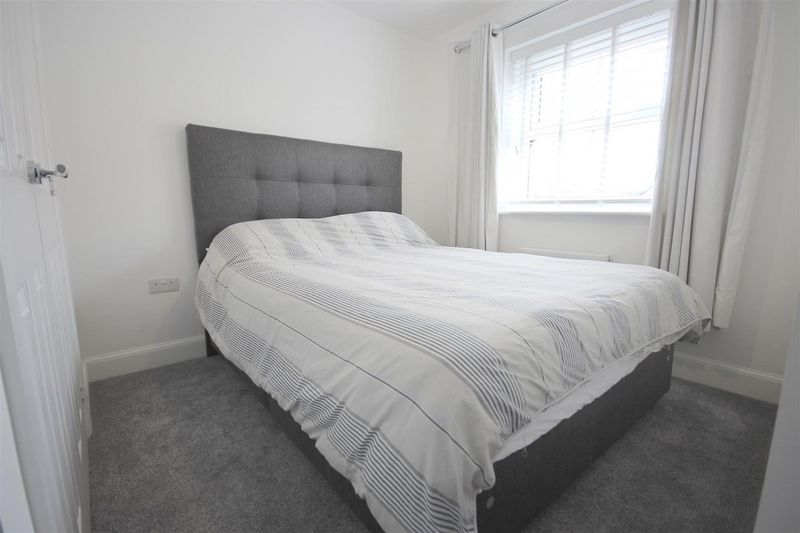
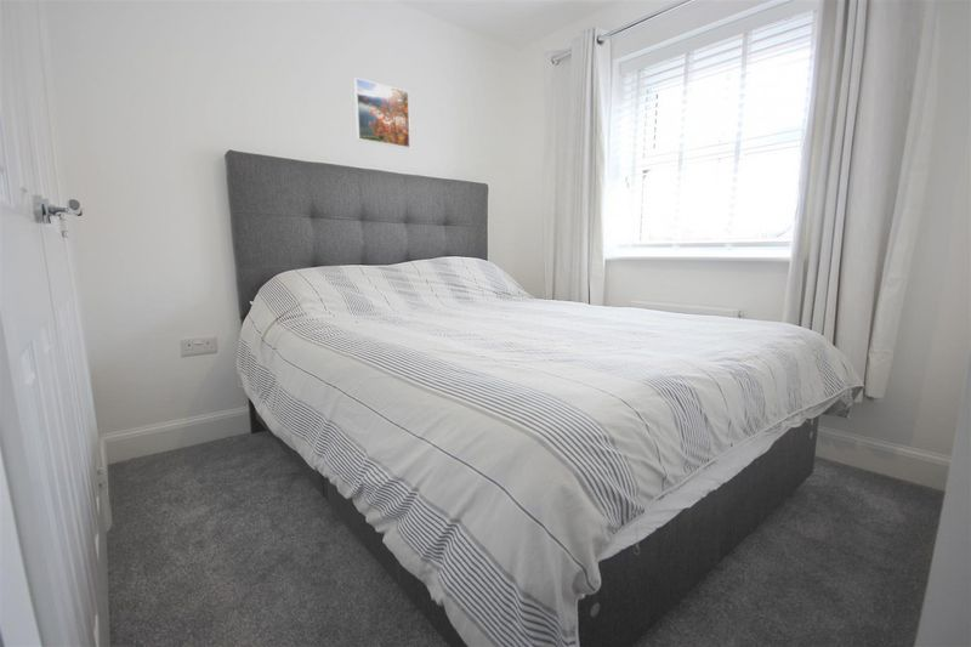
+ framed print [352,76,411,151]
